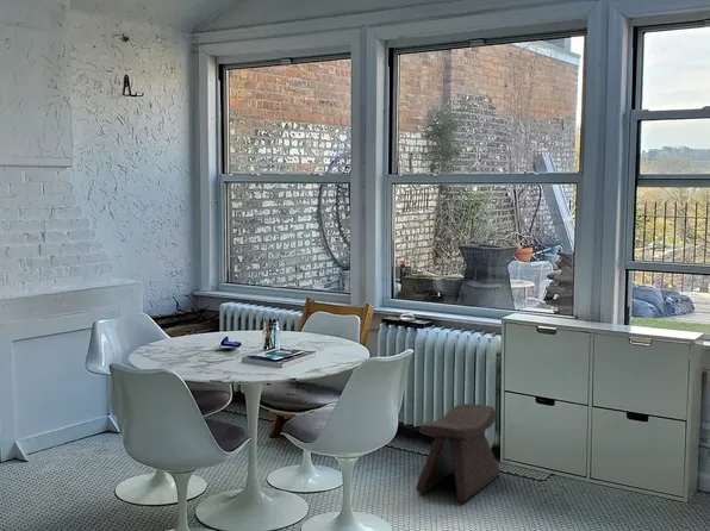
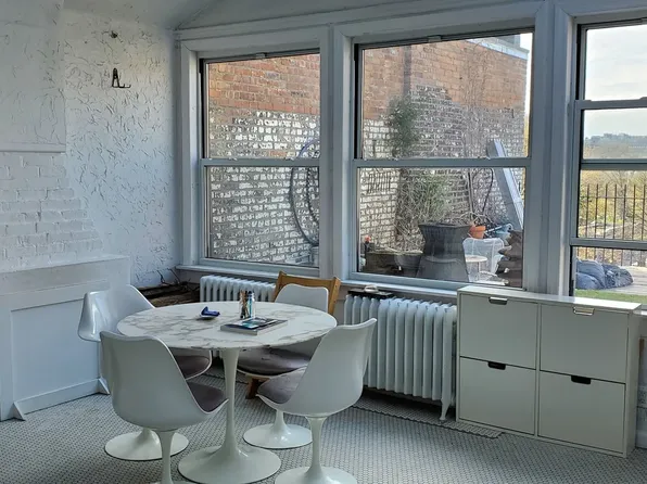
- stool [416,402,502,504]
